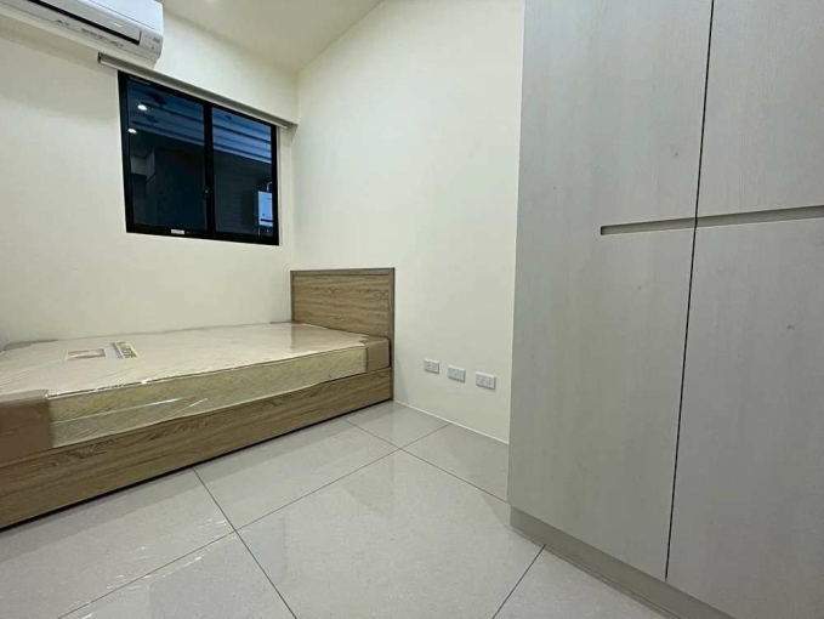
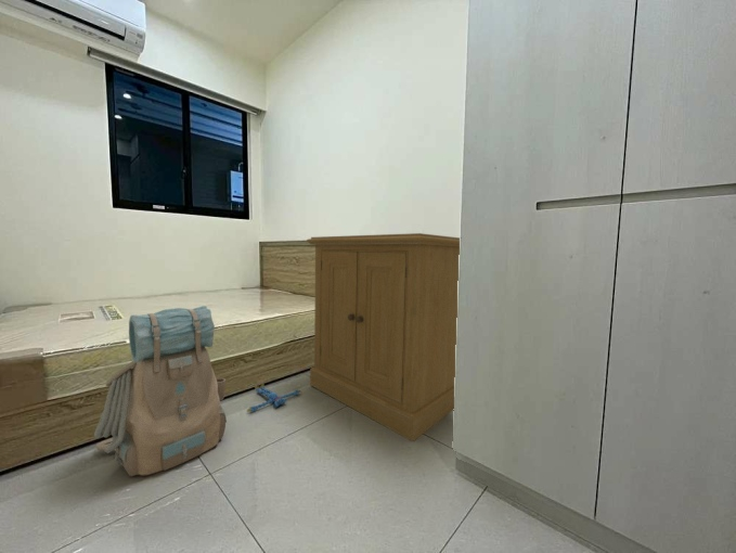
+ backpack [93,305,228,477]
+ plush toy [246,383,302,413]
+ cabinet [306,232,461,442]
